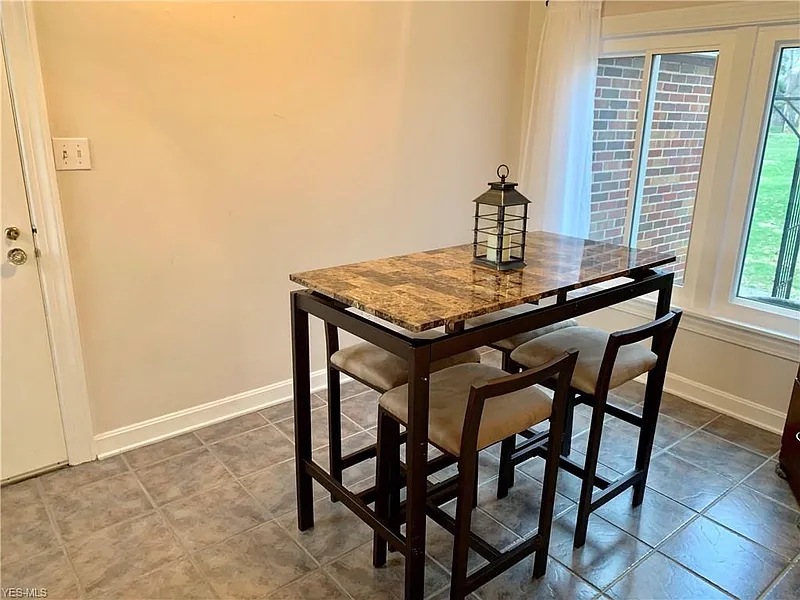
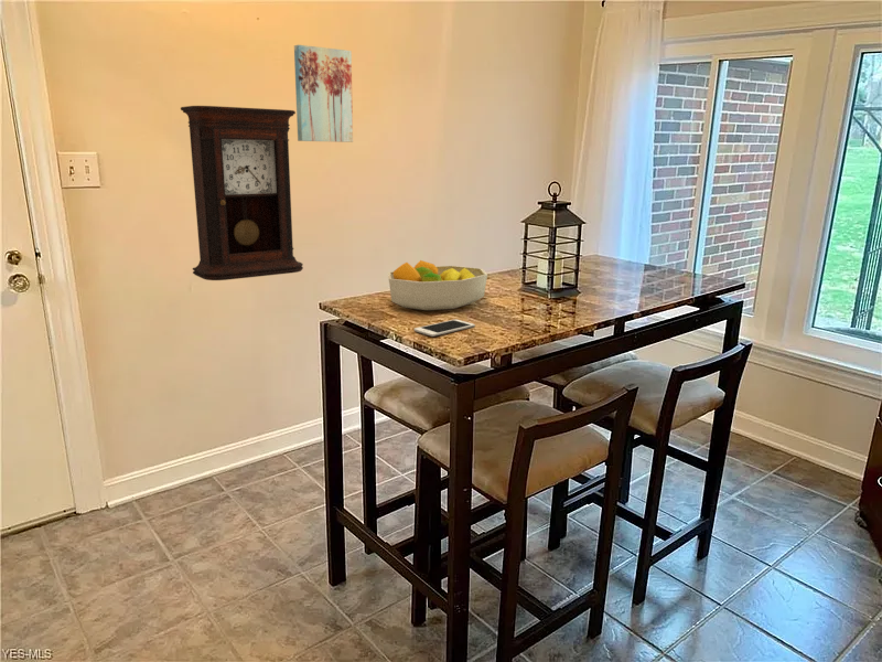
+ cell phone [413,319,476,338]
+ fruit bowl [387,259,488,311]
+ wall art [293,43,354,143]
+ pendulum clock [180,105,304,281]
